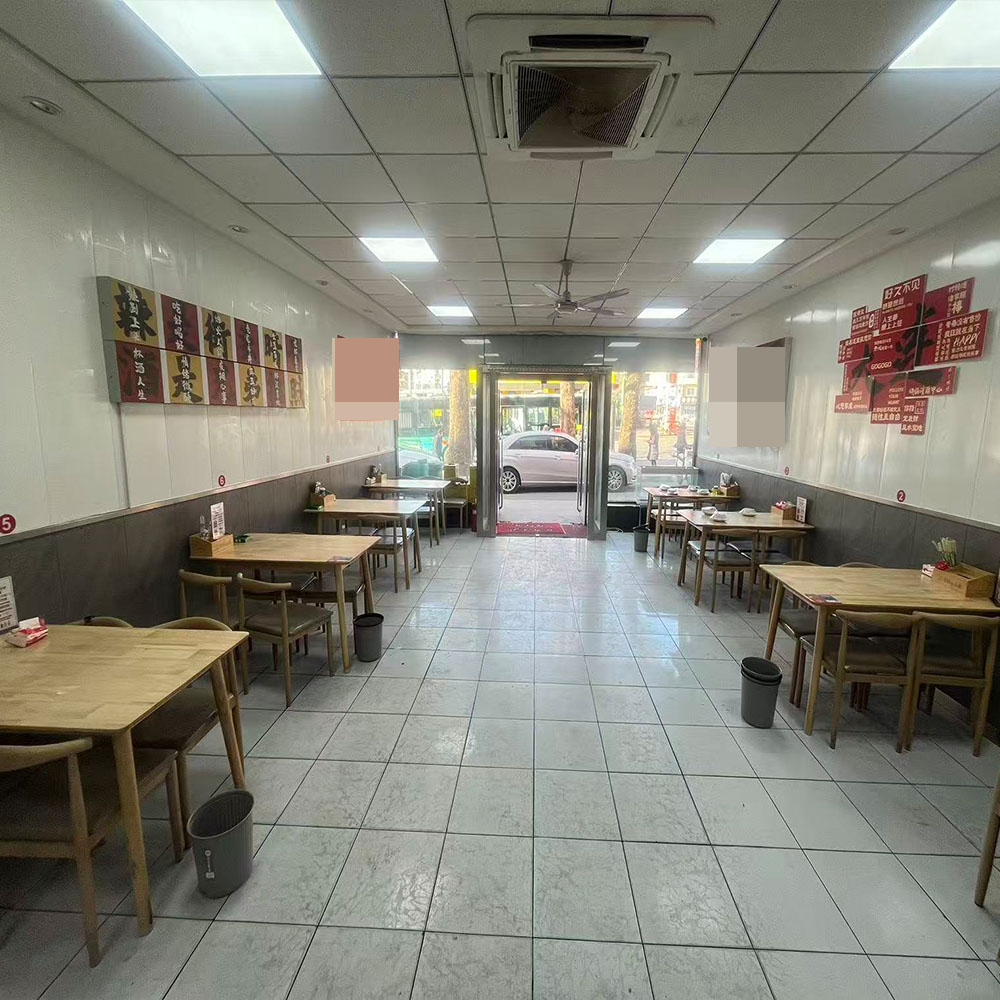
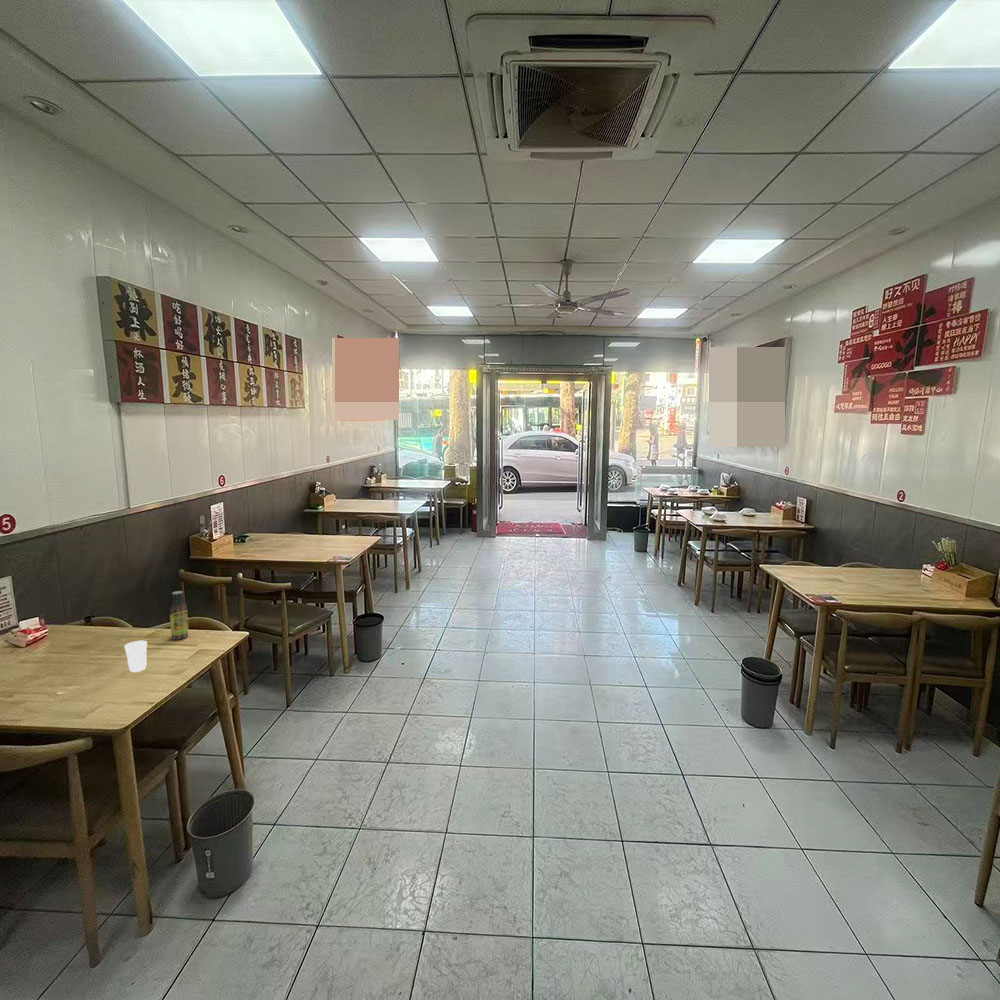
+ sauce bottle [169,590,189,640]
+ cup [123,640,148,673]
